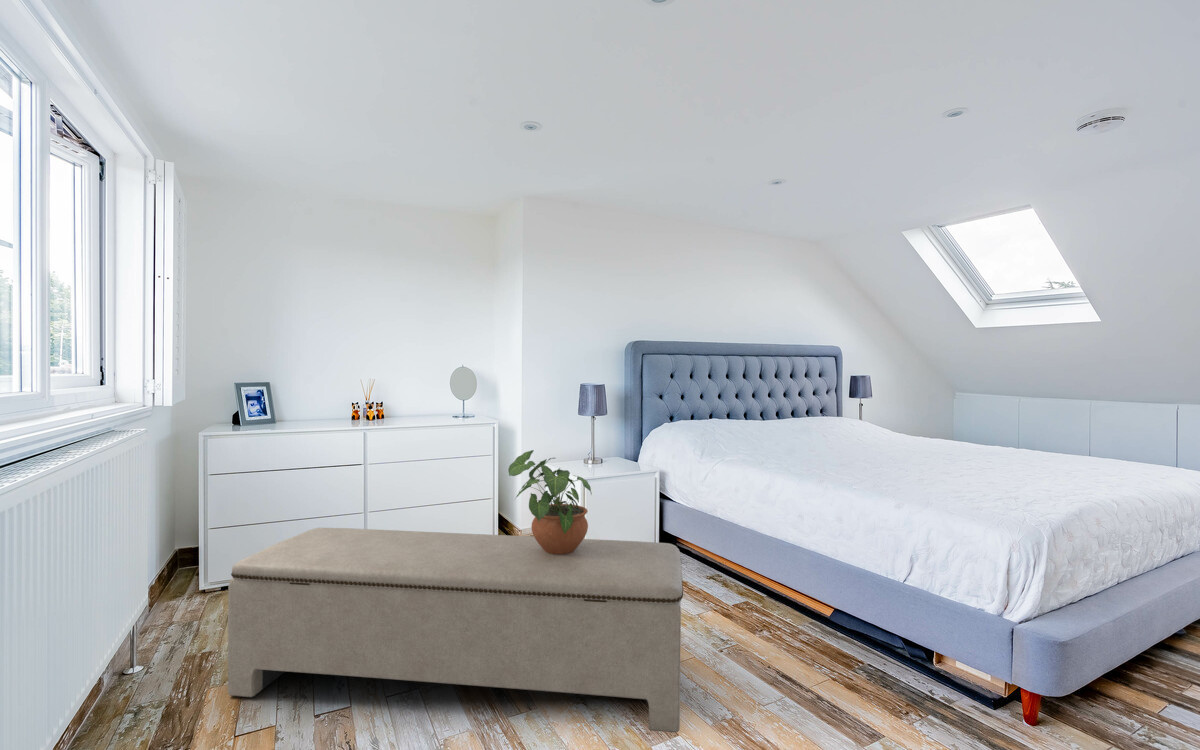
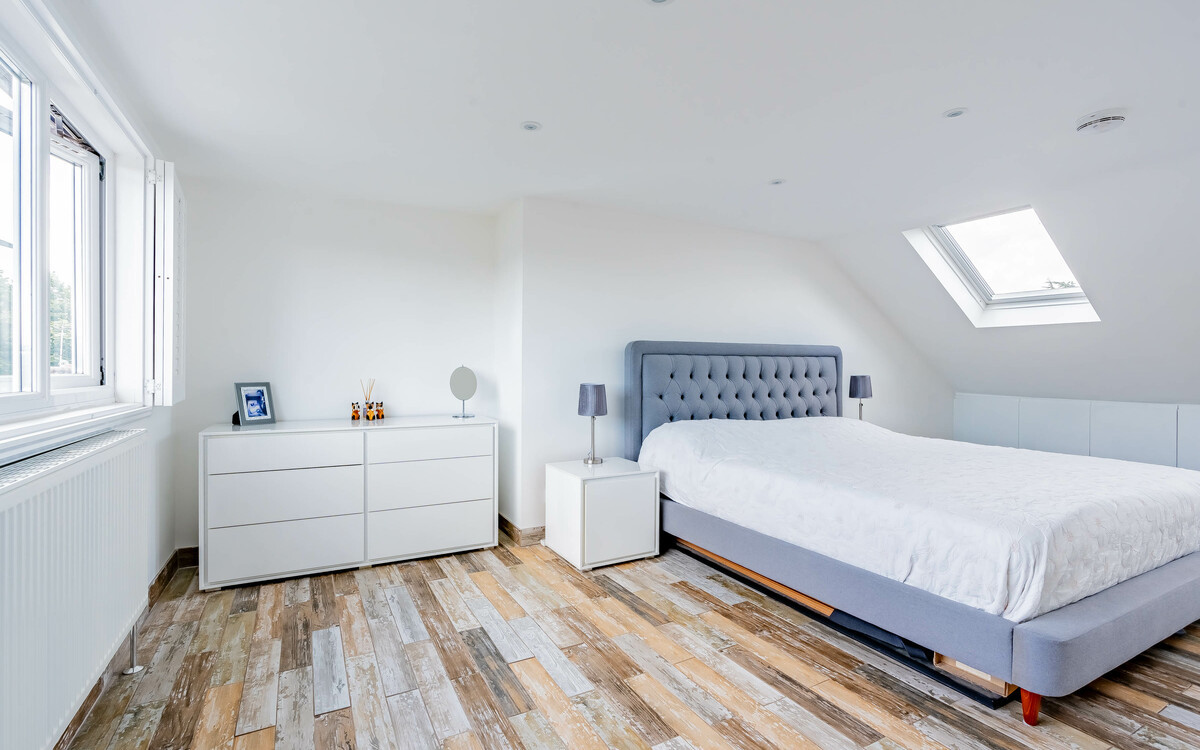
- bench [227,527,684,733]
- potted plant [507,449,593,554]
